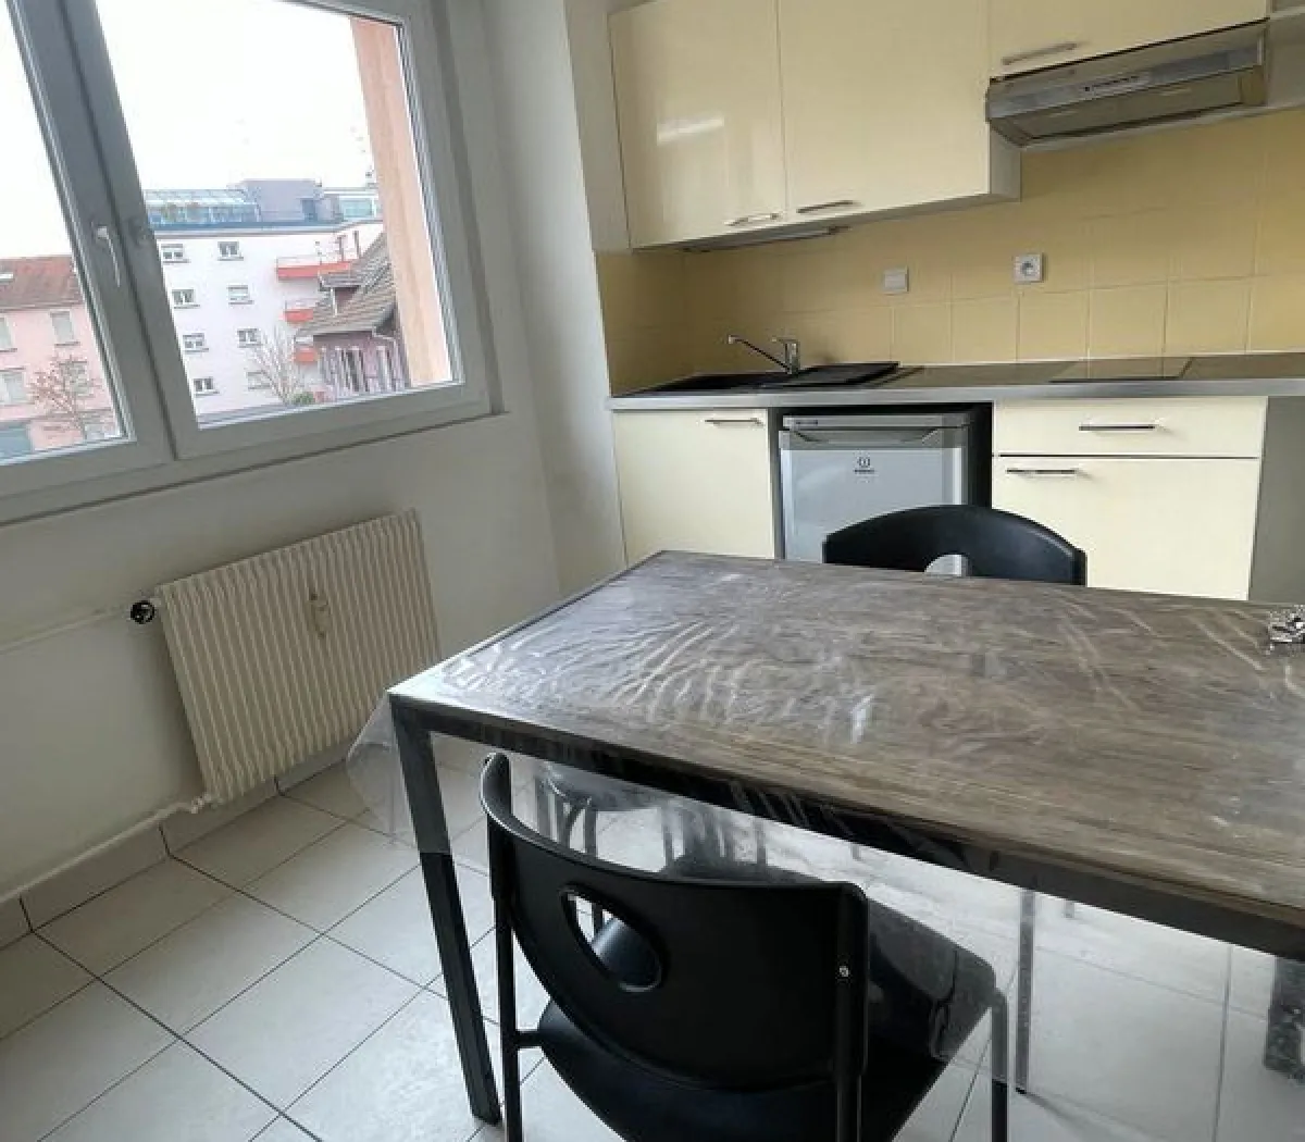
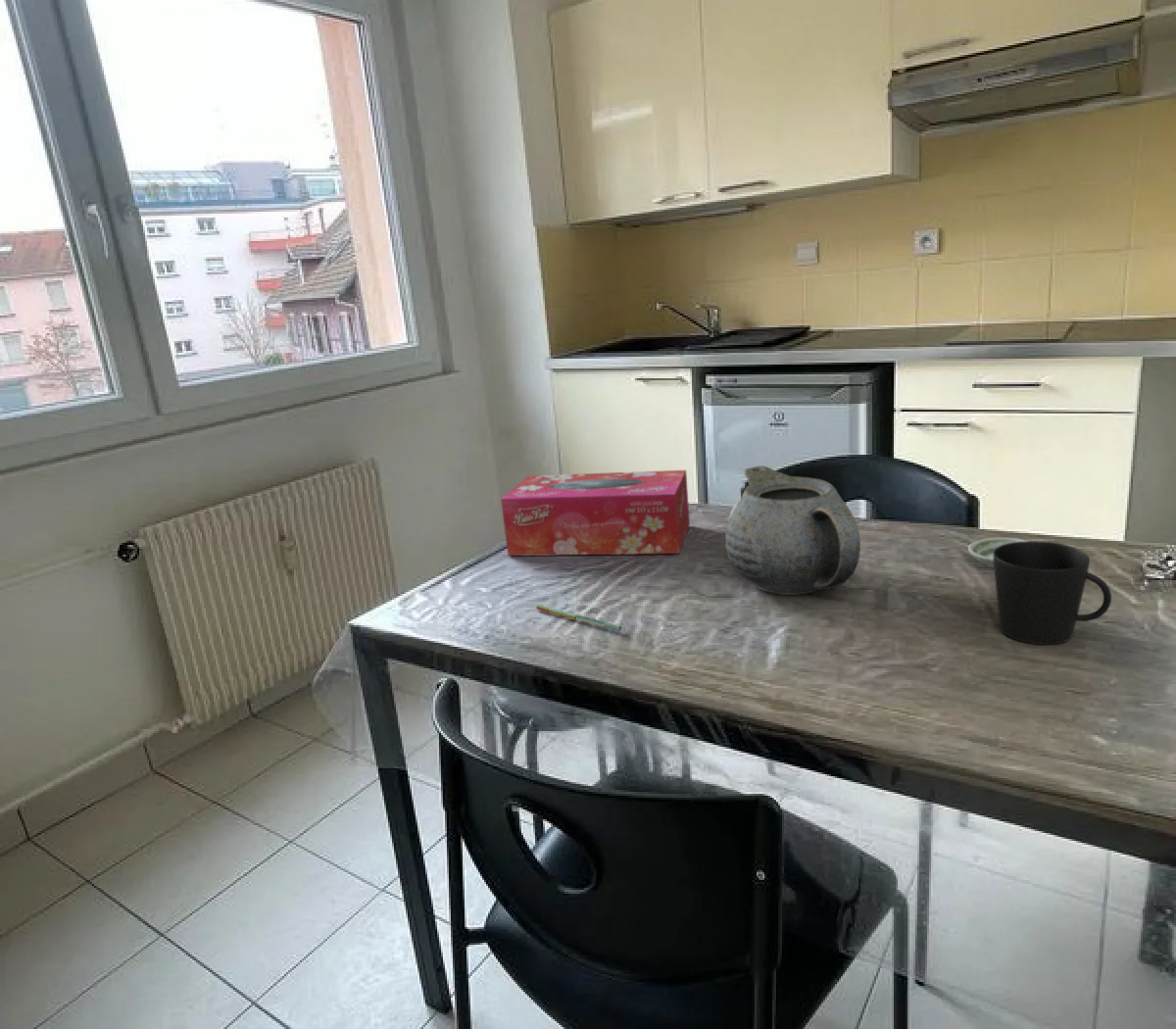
+ saucer [967,537,1027,569]
+ pen [535,604,623,632]
+ teapot [724,465,861,596]
+ tissue box [500,469,691,557]
+ cup [994,540,1112,646]
